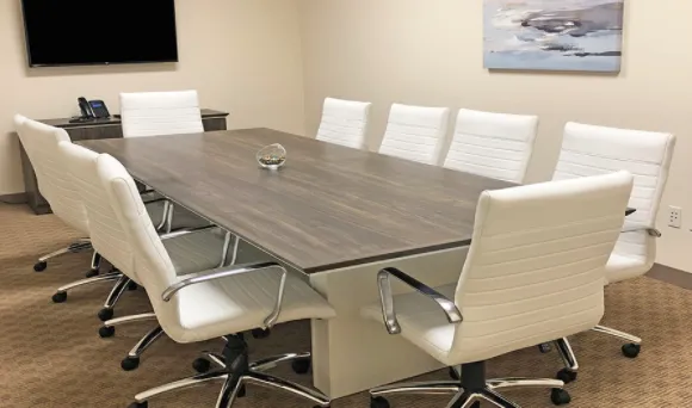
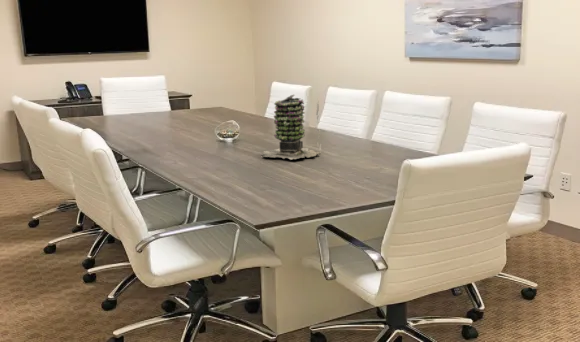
+ succulent plant [261,94,322,160]
